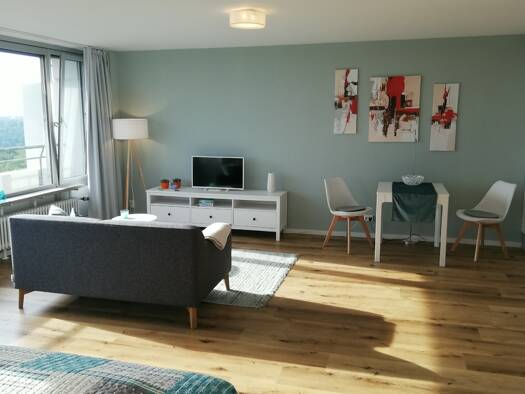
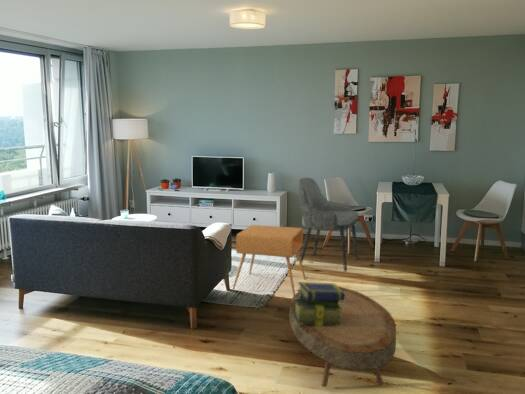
+ dining chair [298,177,360,273]
+ stack of books [294,281,346,327]
+ coffee table [288,286,397,388]
+ side table [231,224,307,297]
